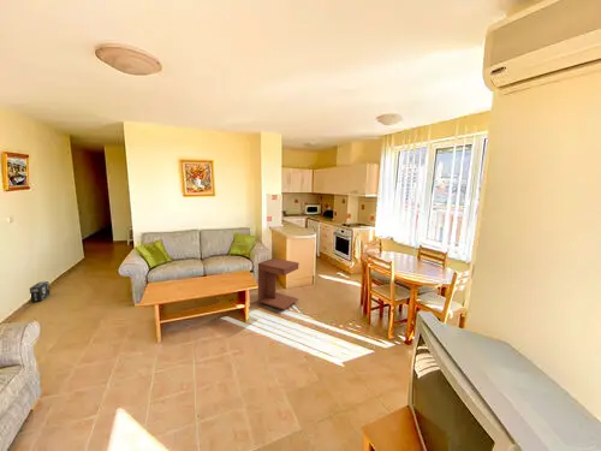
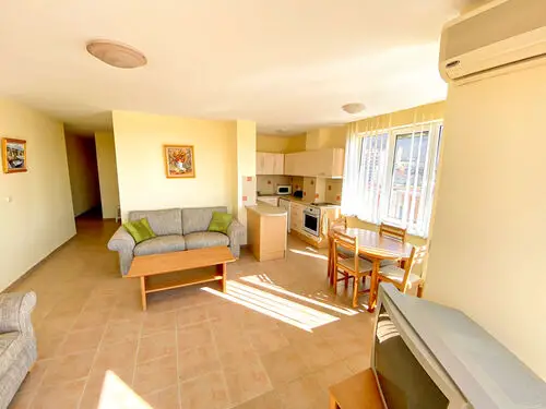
- side table [257,257,300,311]
- box [29,280,52,303]
